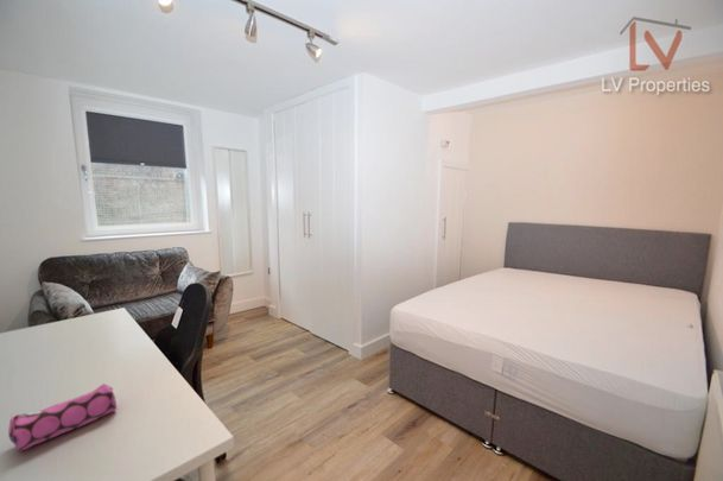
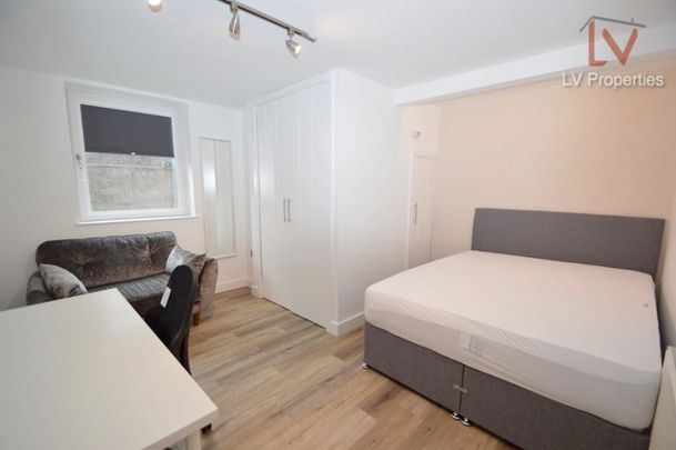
- pencil case [7,382,119,452]
